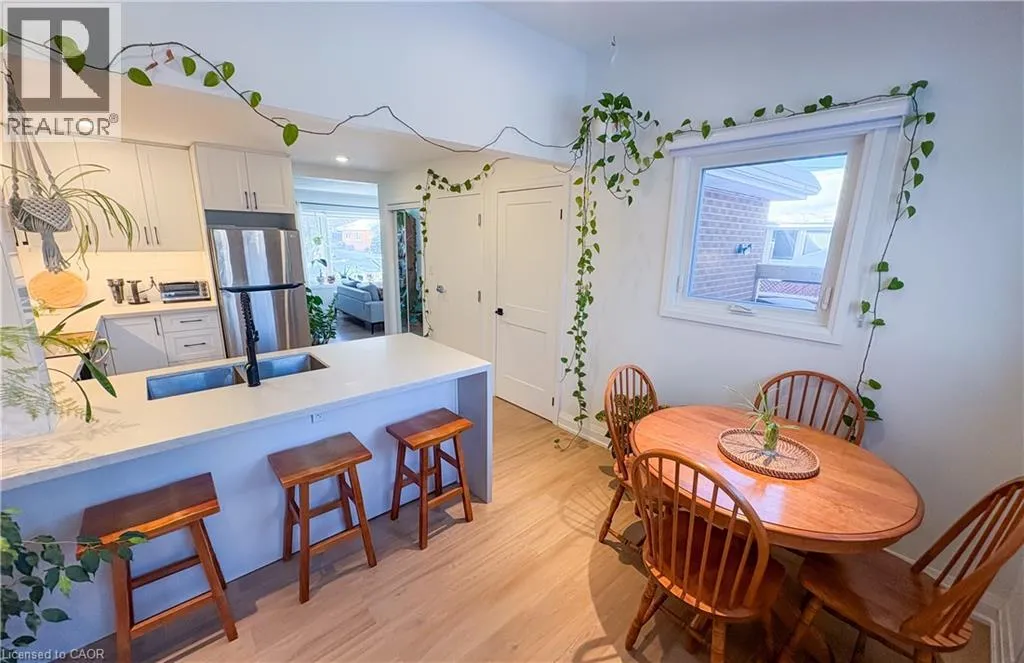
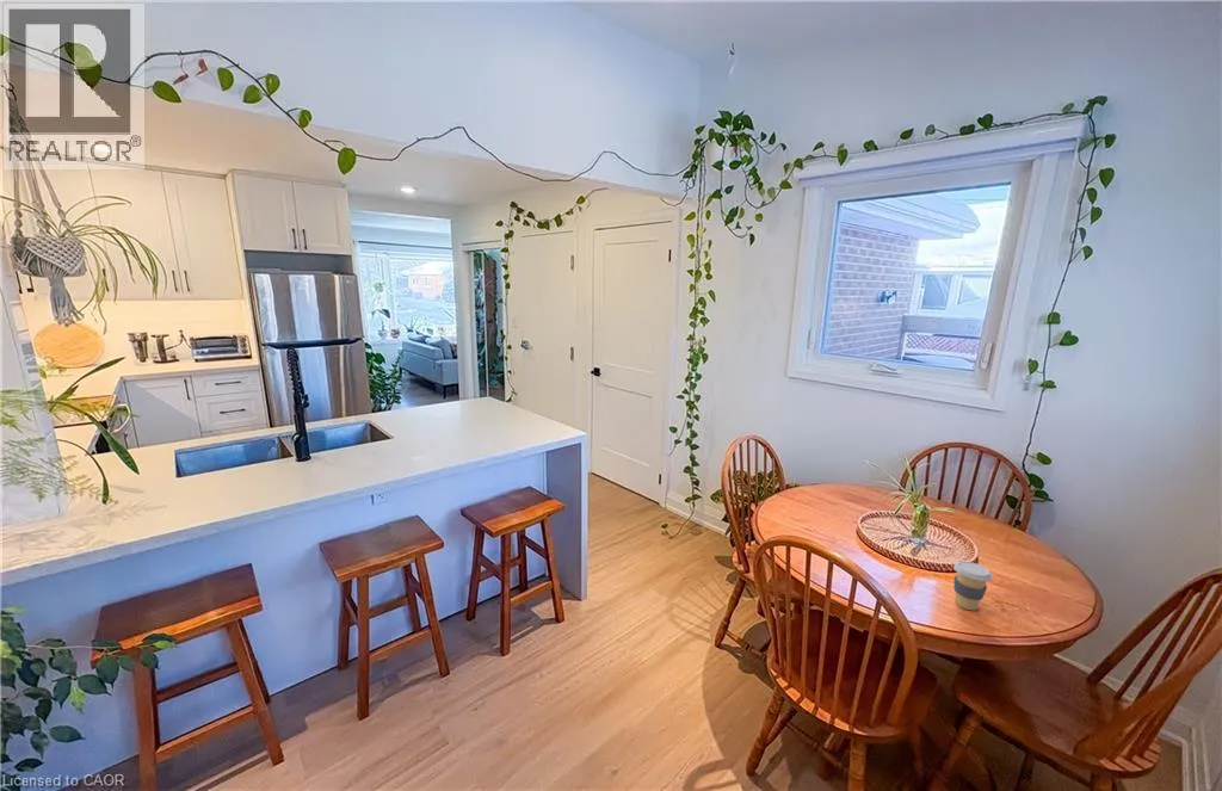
+ coffee cup [952,560,993,611]
